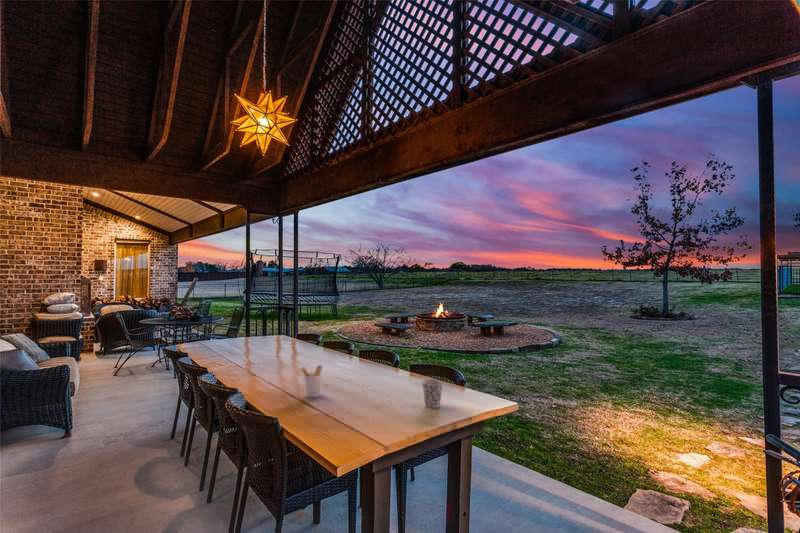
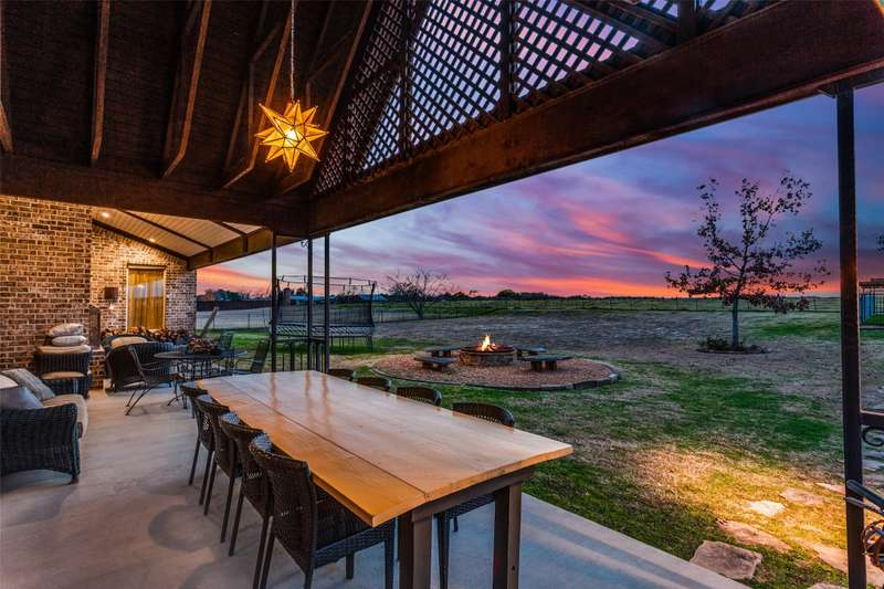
- utensil holder [299,364,323,399]
- cup [421,378,444,409]
